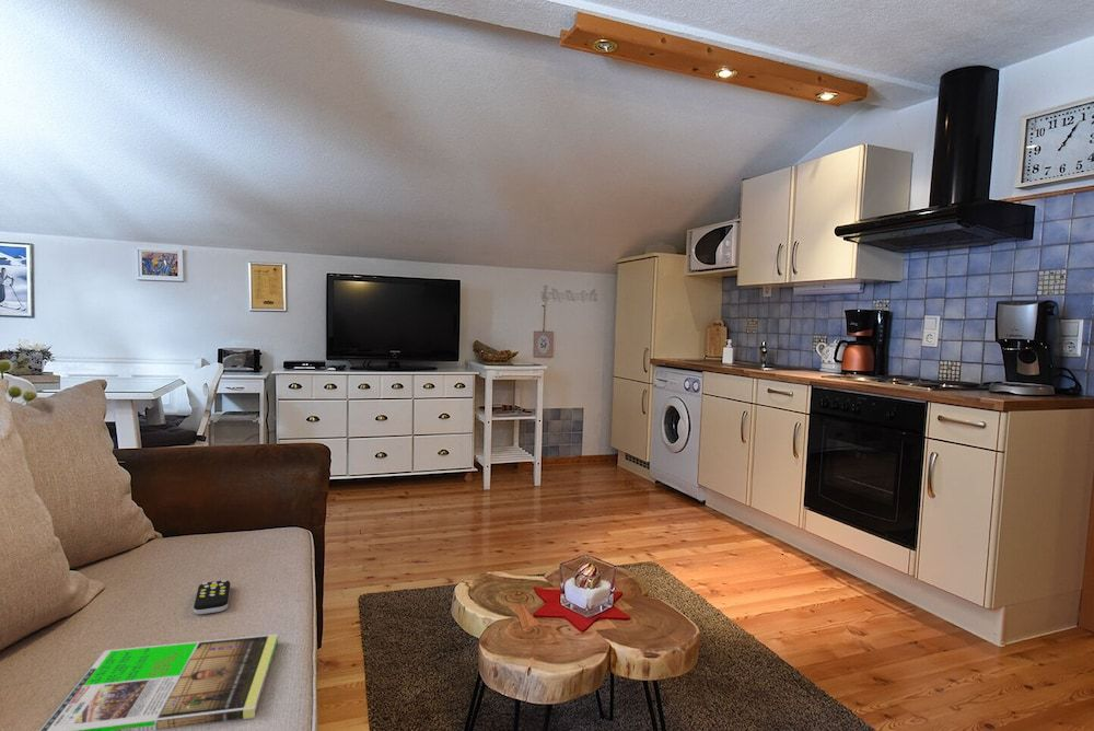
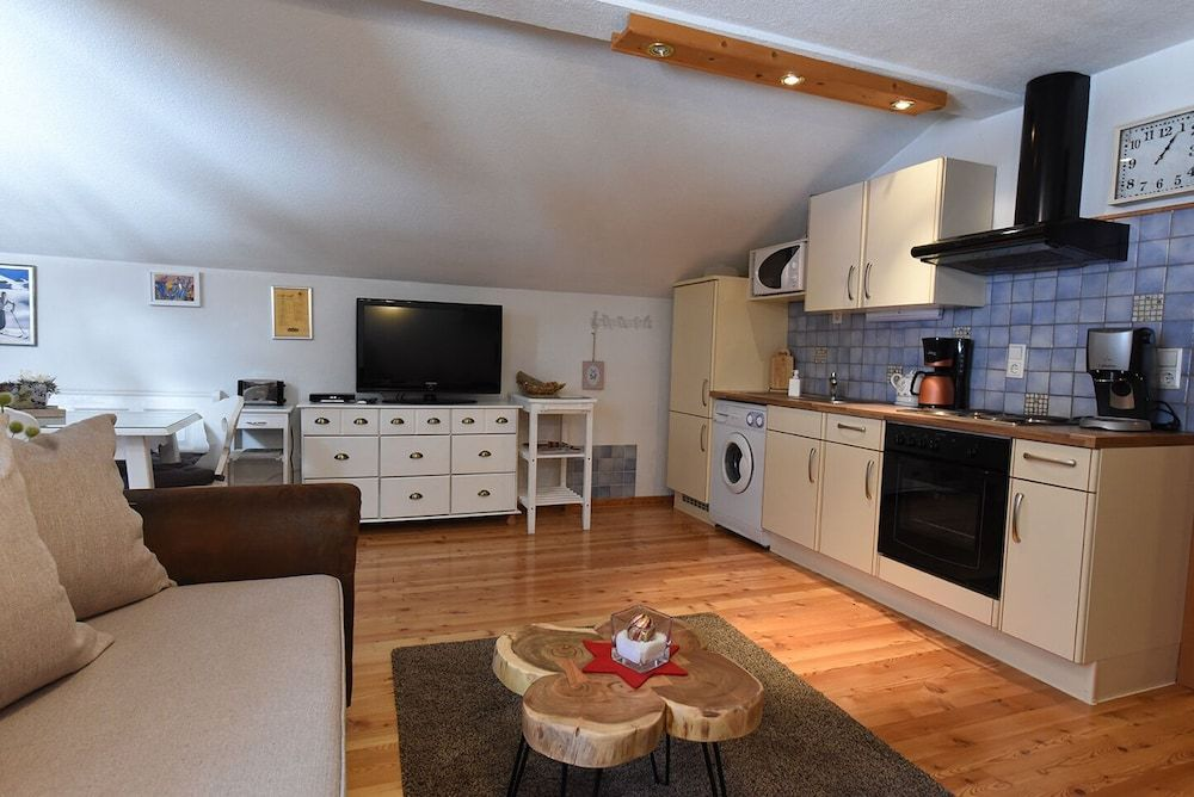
- magazine [38,633,279,731]
- remote control [193,579,231,616]
